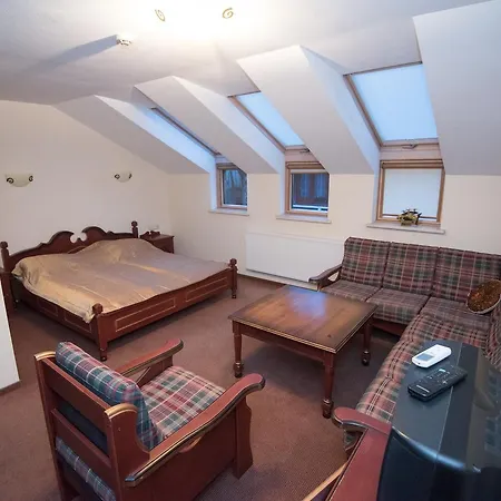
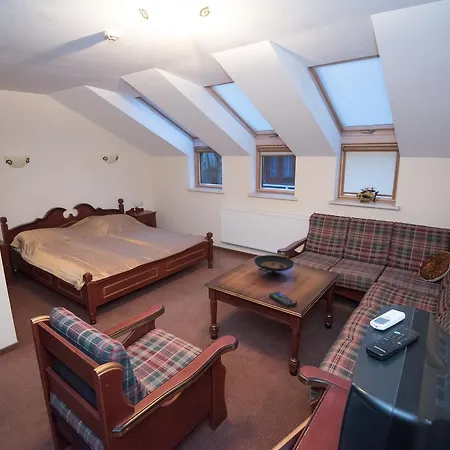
+ decorative bowl [254,254,295,278]
+ remote control [268,291,298,309]
